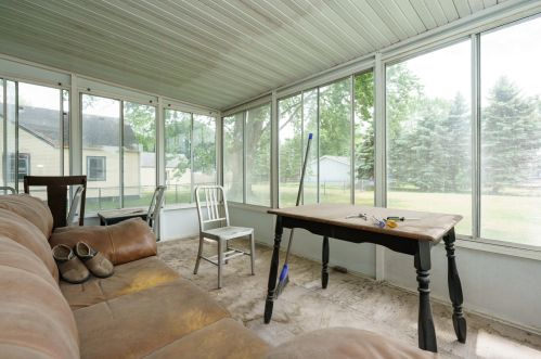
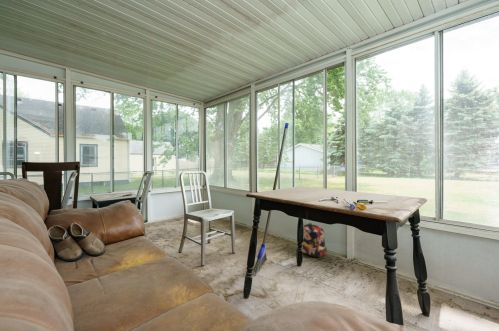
+ backpack [302,222,328,259]
